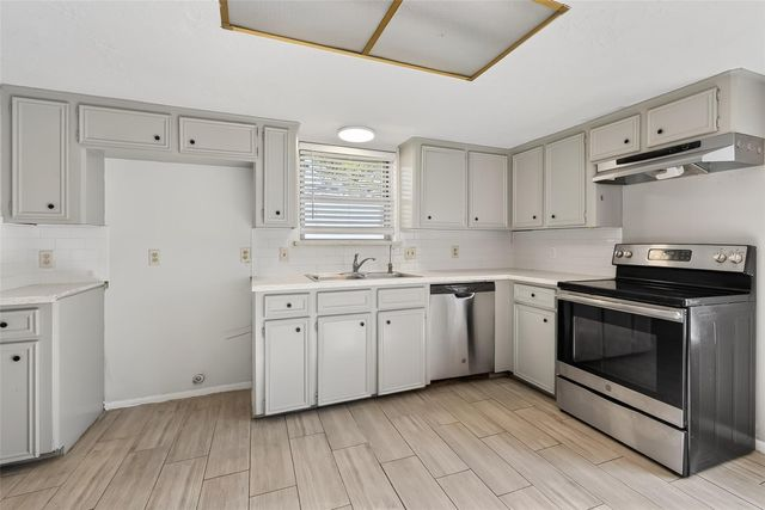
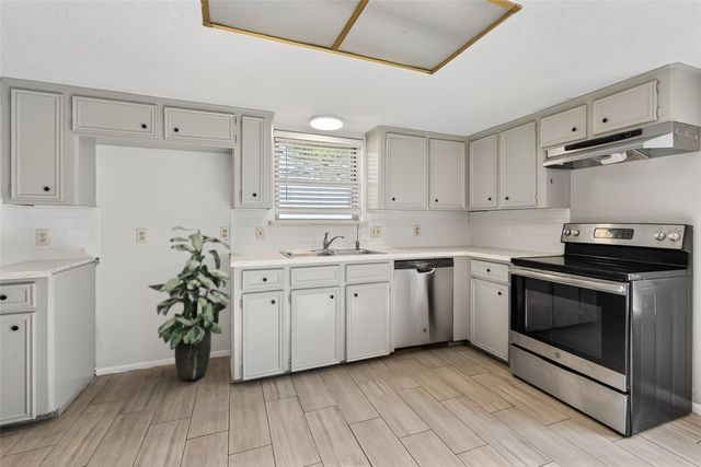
+ indoor plant [147,225,231,381]
